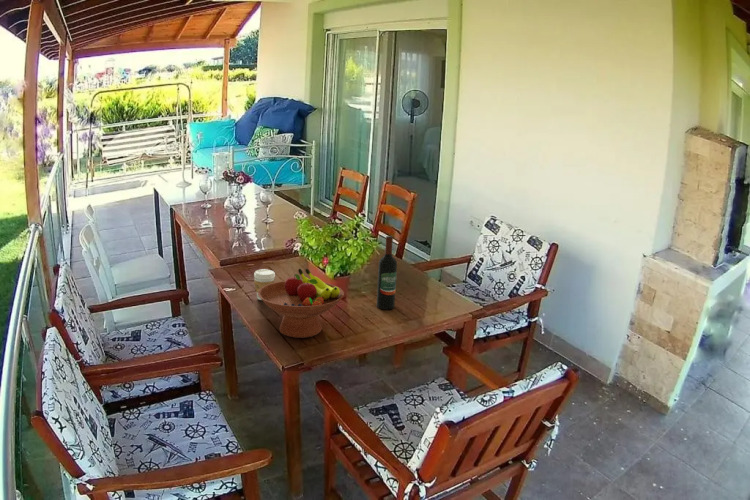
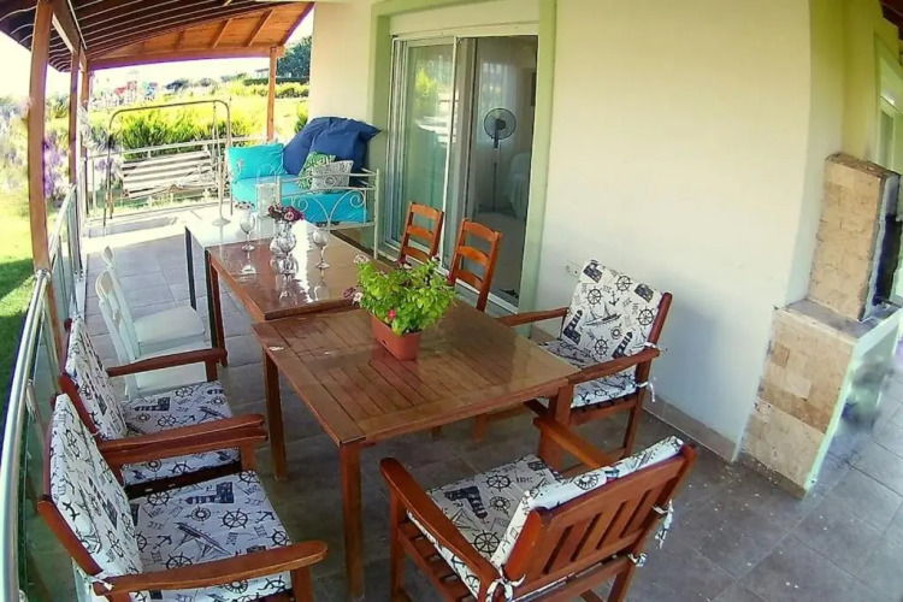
- fruit bowl [258,268,345,339]
- coffee cup [253,268,276,301]
- wine bottle [376,235,398,310]
